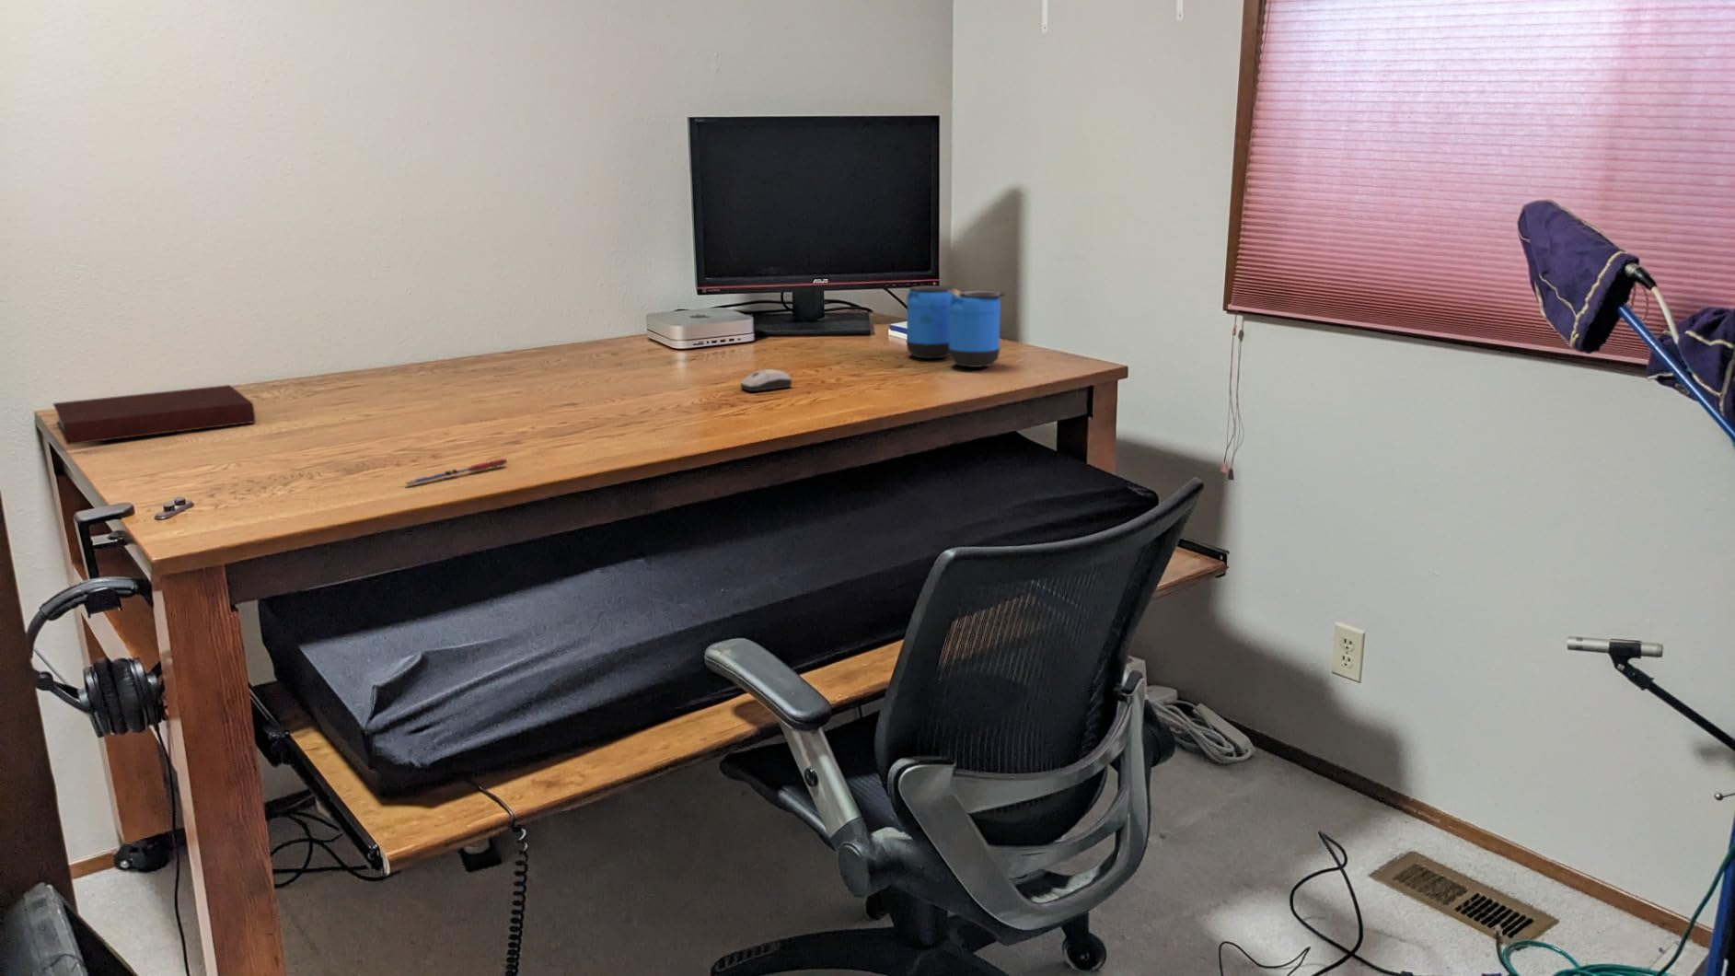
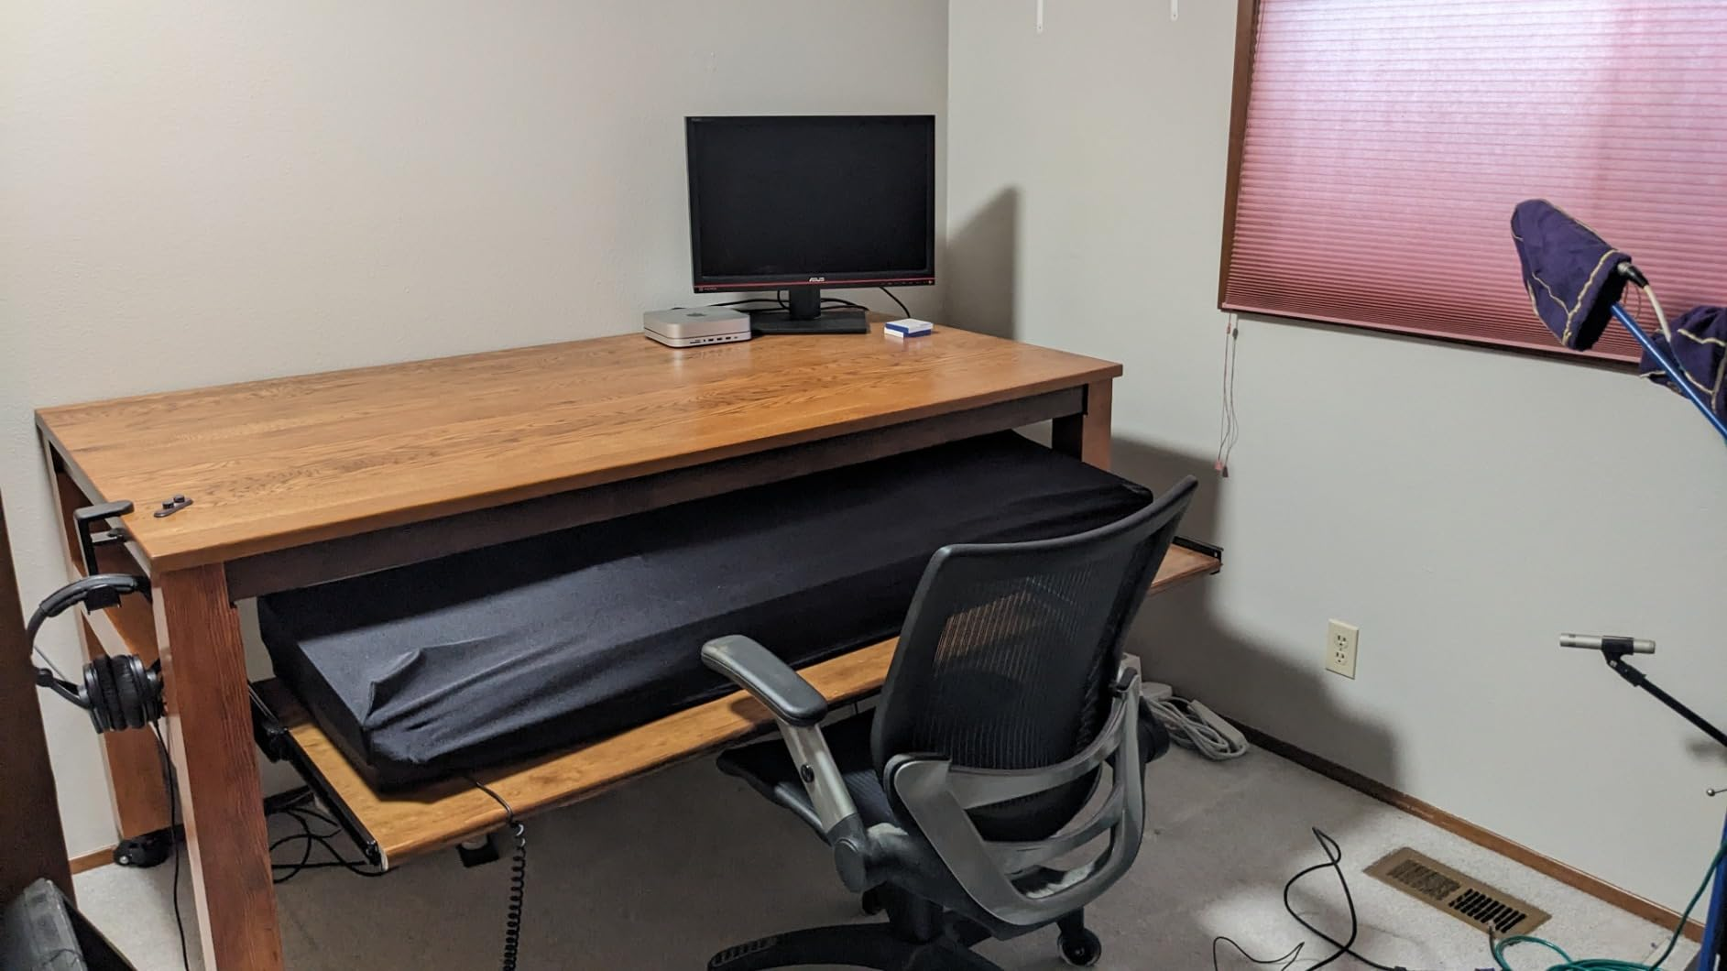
- barrel [906,285,1006,368]
- computer mouse [739,368,794,392]
- pen [404,458,508,486]
- notebook [51,384,257,446]
